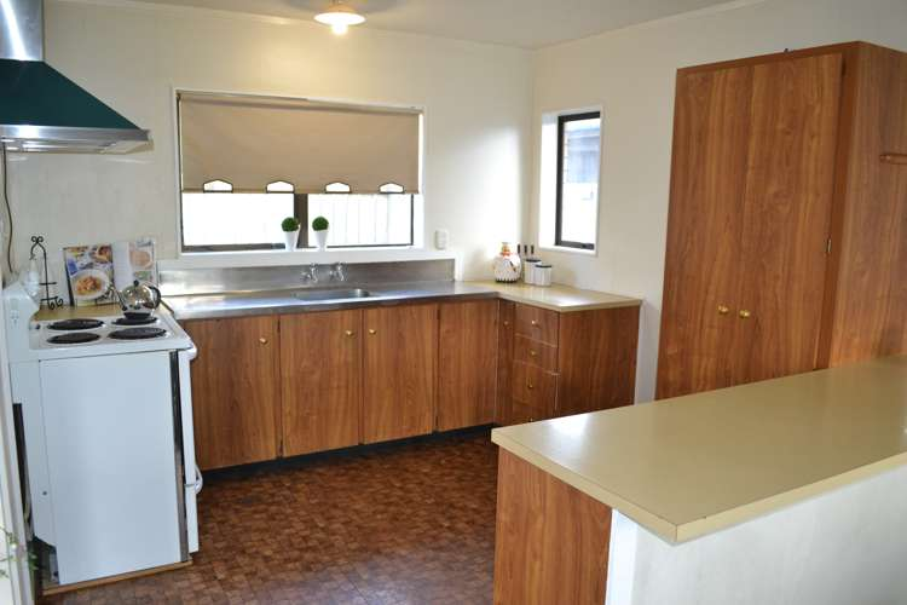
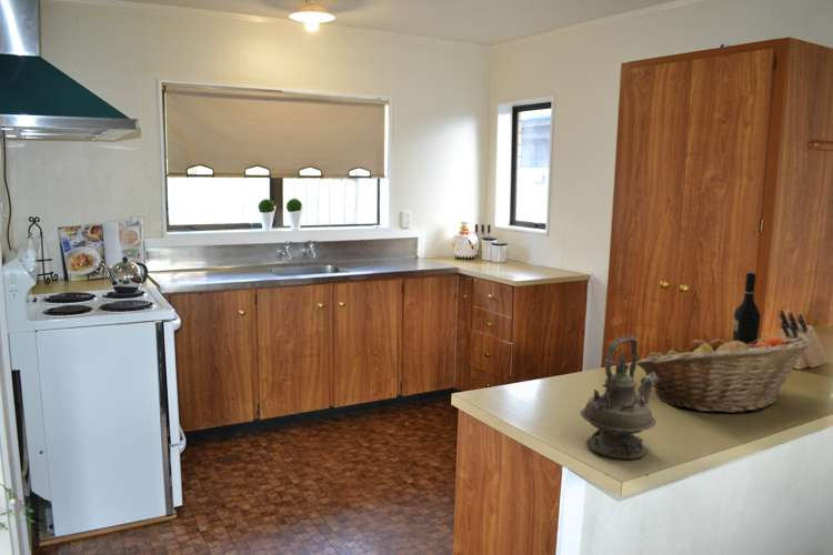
+ knife block [777,309,830,371]
+ wine bottle [732,272,762,344]
+ teapot [579,334,659,460]
+ fruit basket [636,333,812,414]
